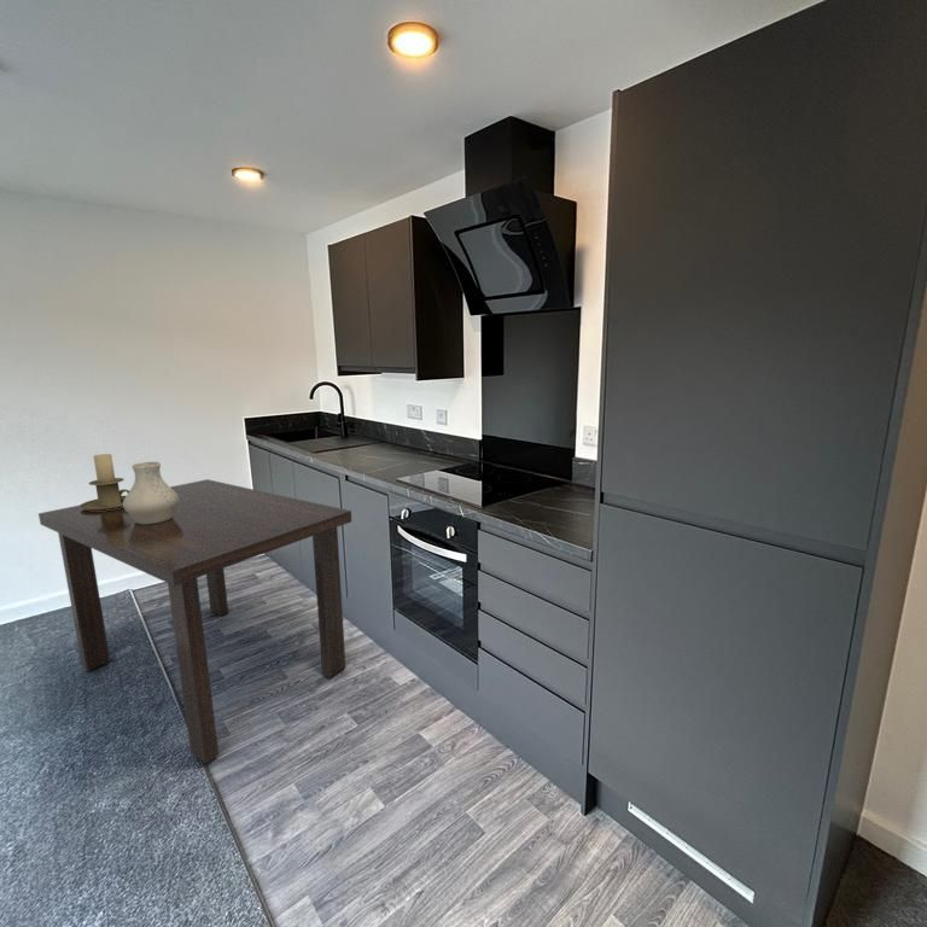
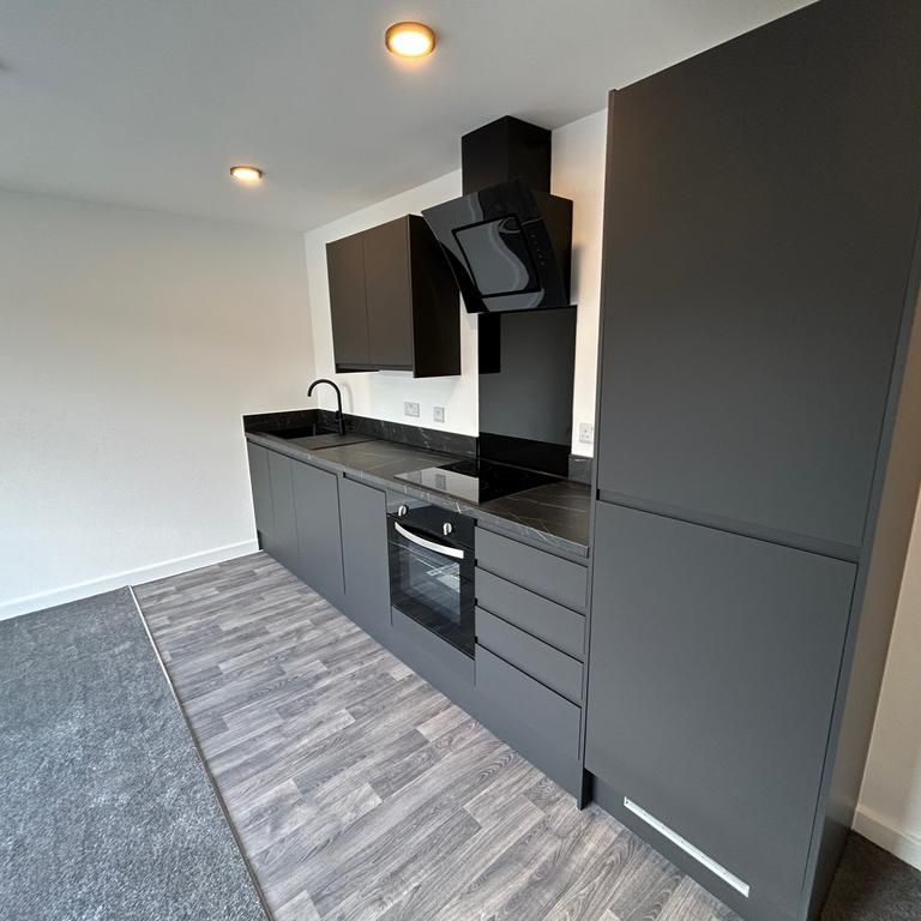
- candle holder [78,453,130,511]
- dining table [37,478,352,764]
- vase [123,461,179,524]
